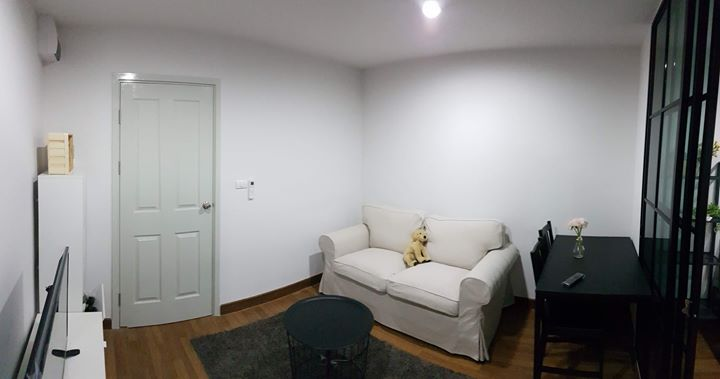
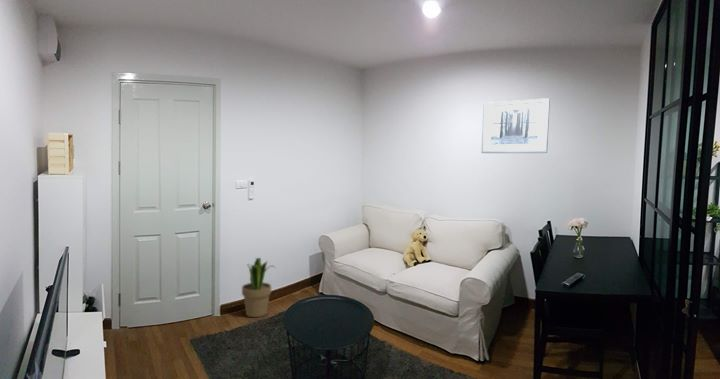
+ potted plant [241,256,276,318]
+ wall art [481,97,551,154]
